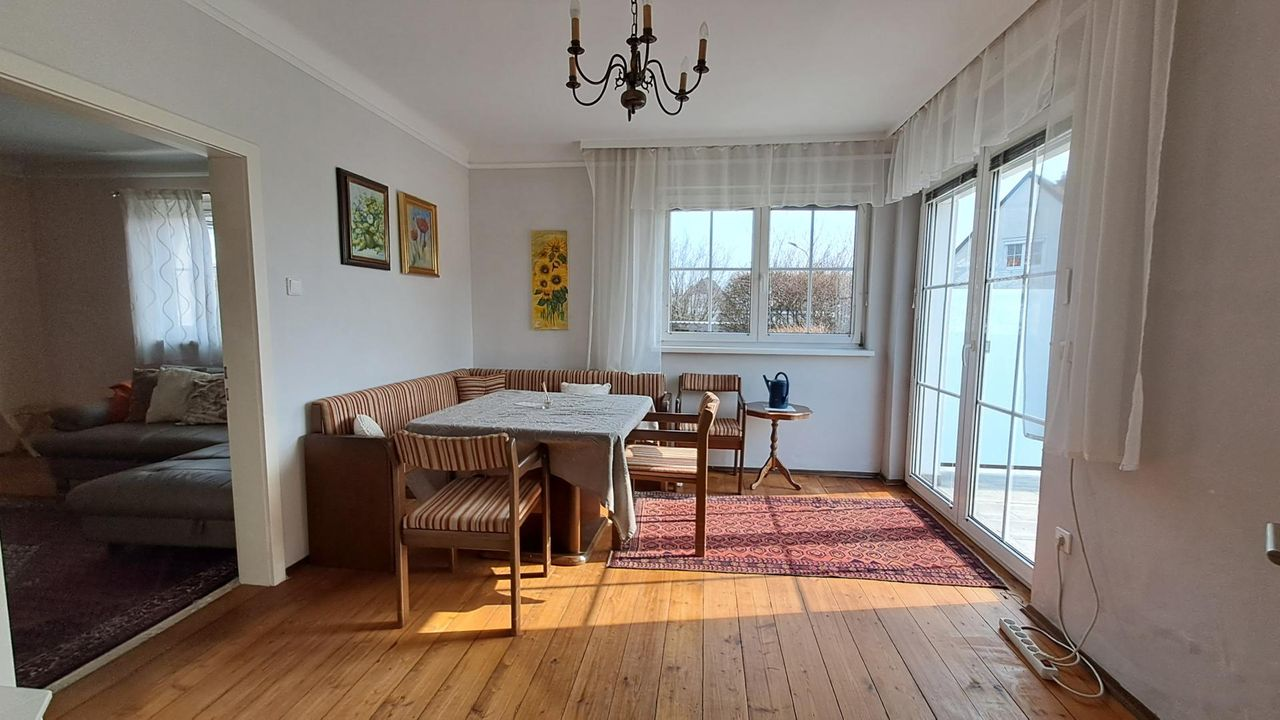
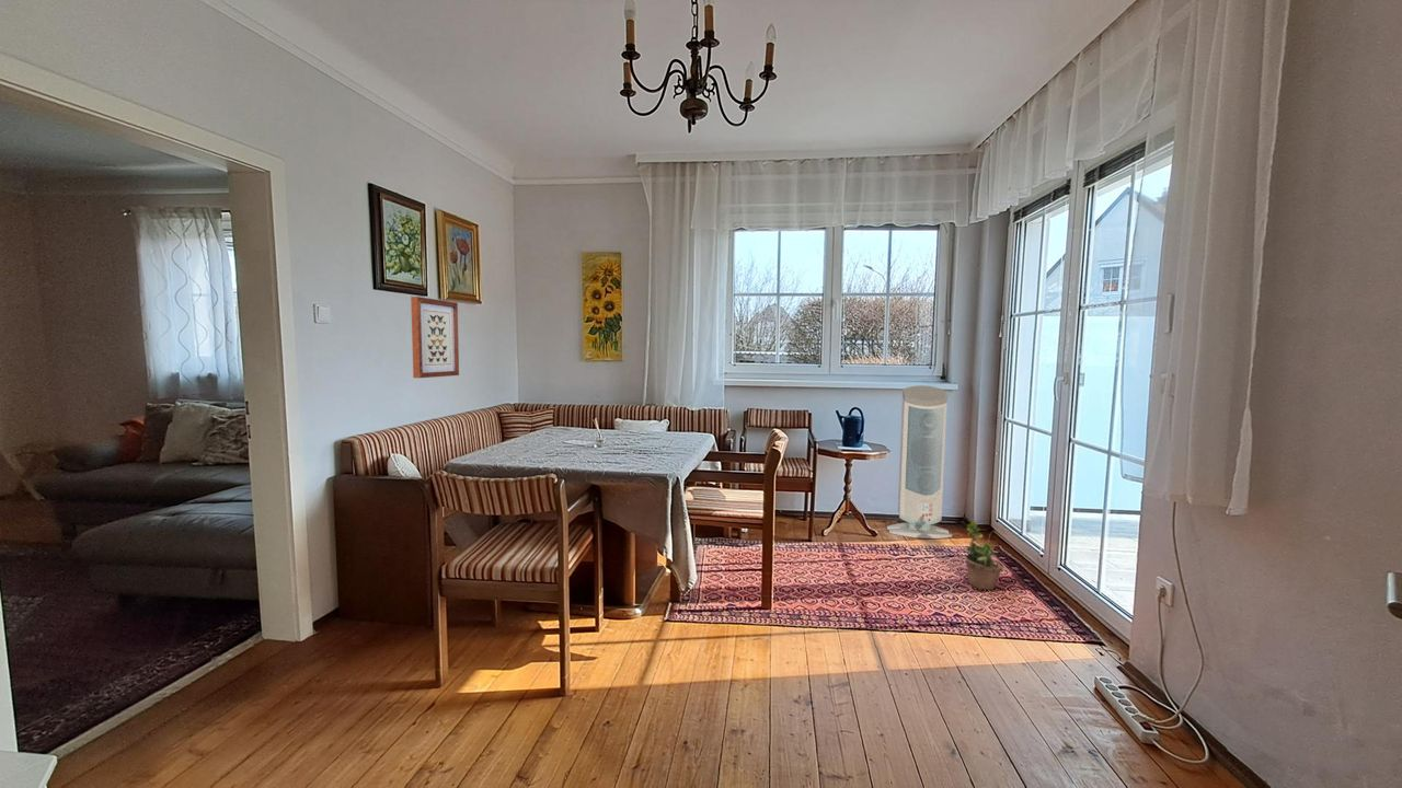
+ potted plant [963,515,1005,591]
+ wall art [410,296,460,379]
+ air purifier [885,384,953,540]
